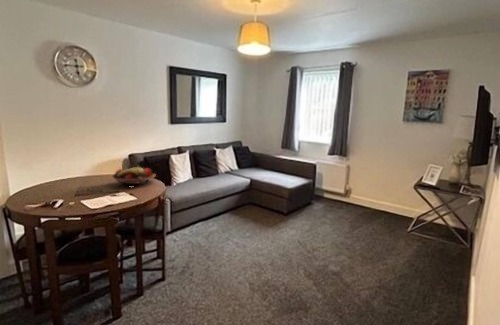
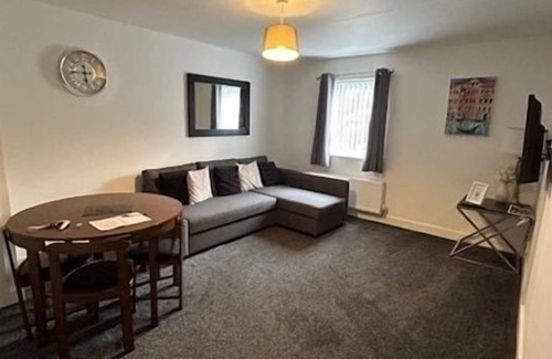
- fruit basket [111,166,157,186]
